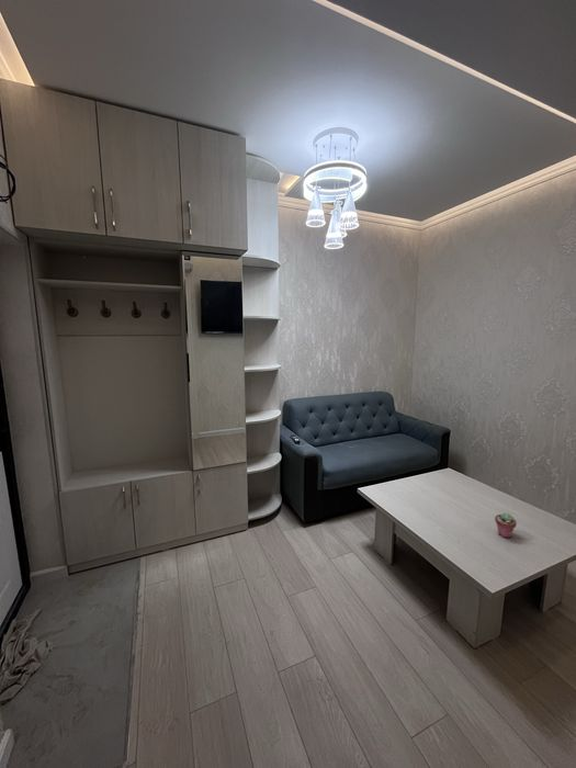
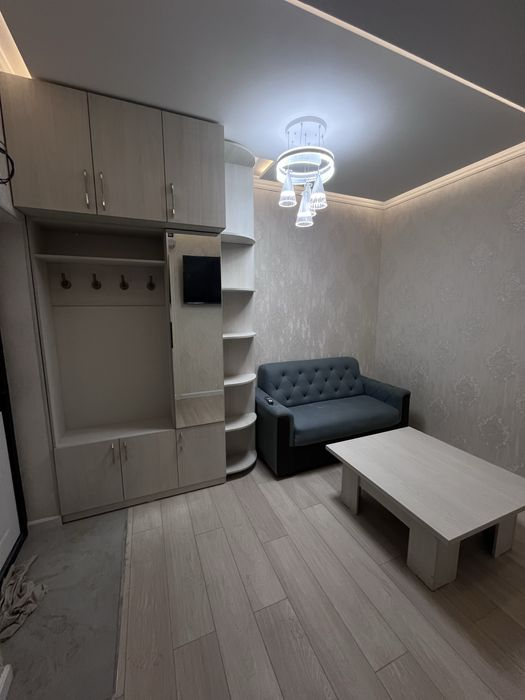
- potted succulent [494,511,518,539]
